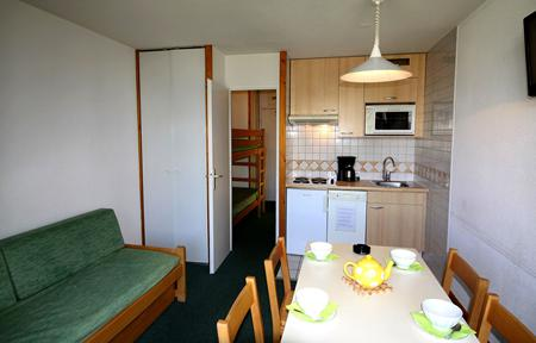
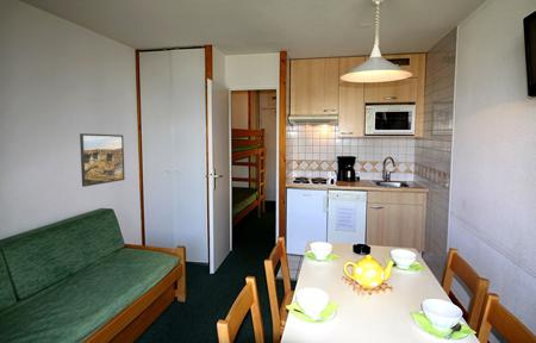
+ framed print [79,132,126,188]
